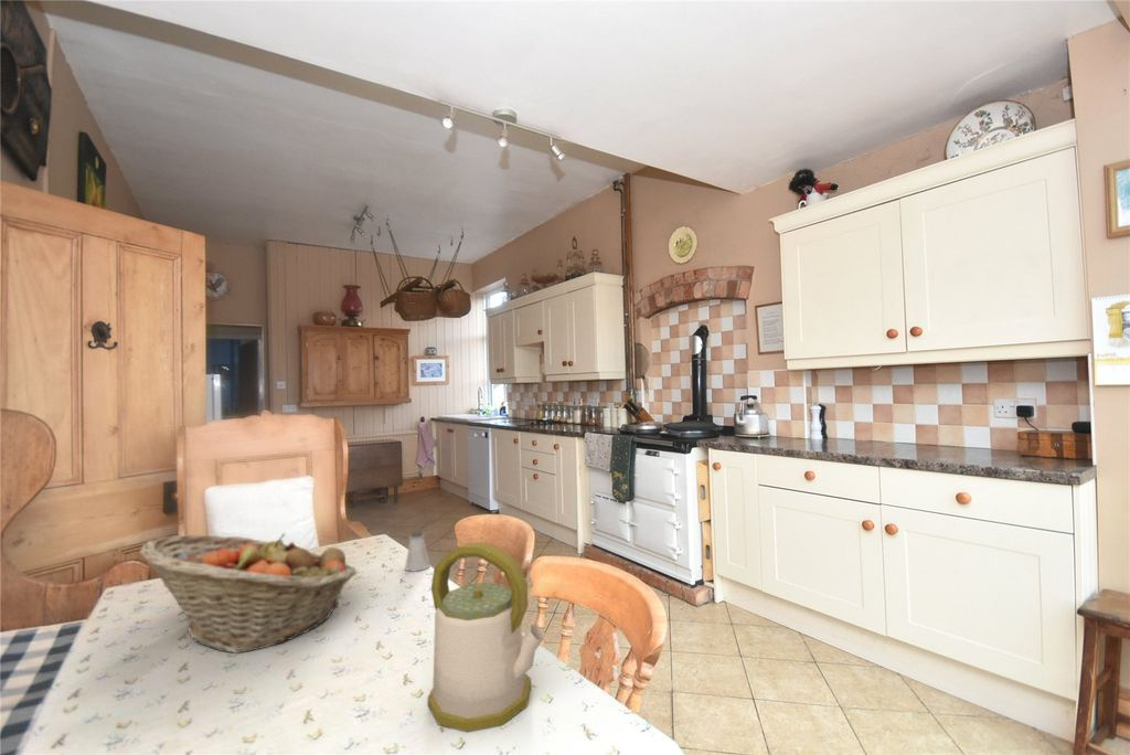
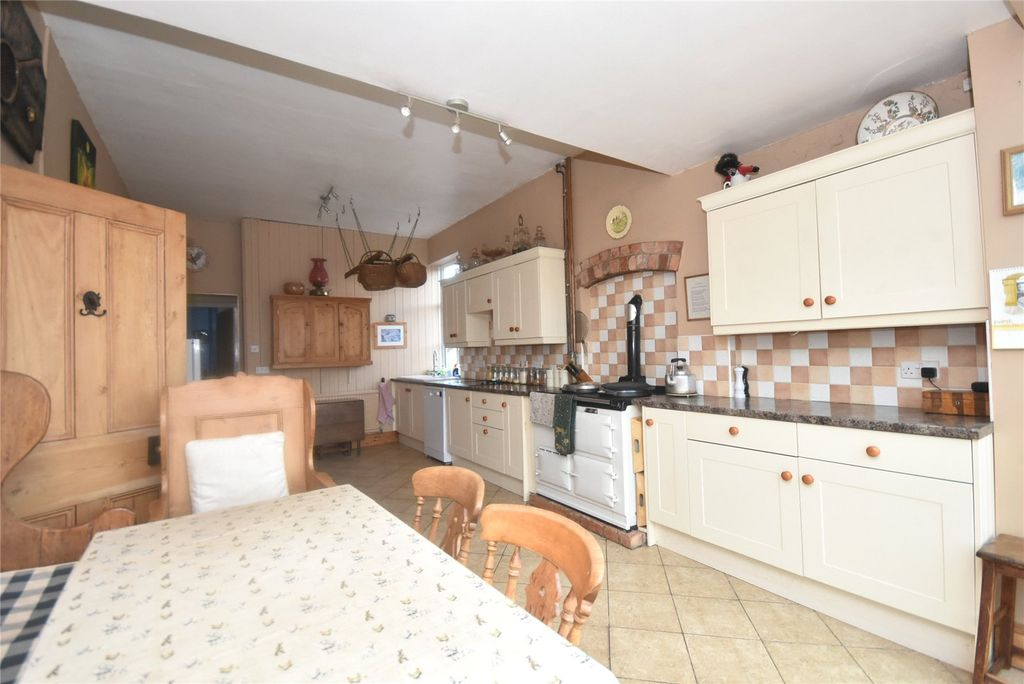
- kettle [427,541,545,733]
- fruit basket [138,533,358,655]
- saltshaker [404,530,431,573]
